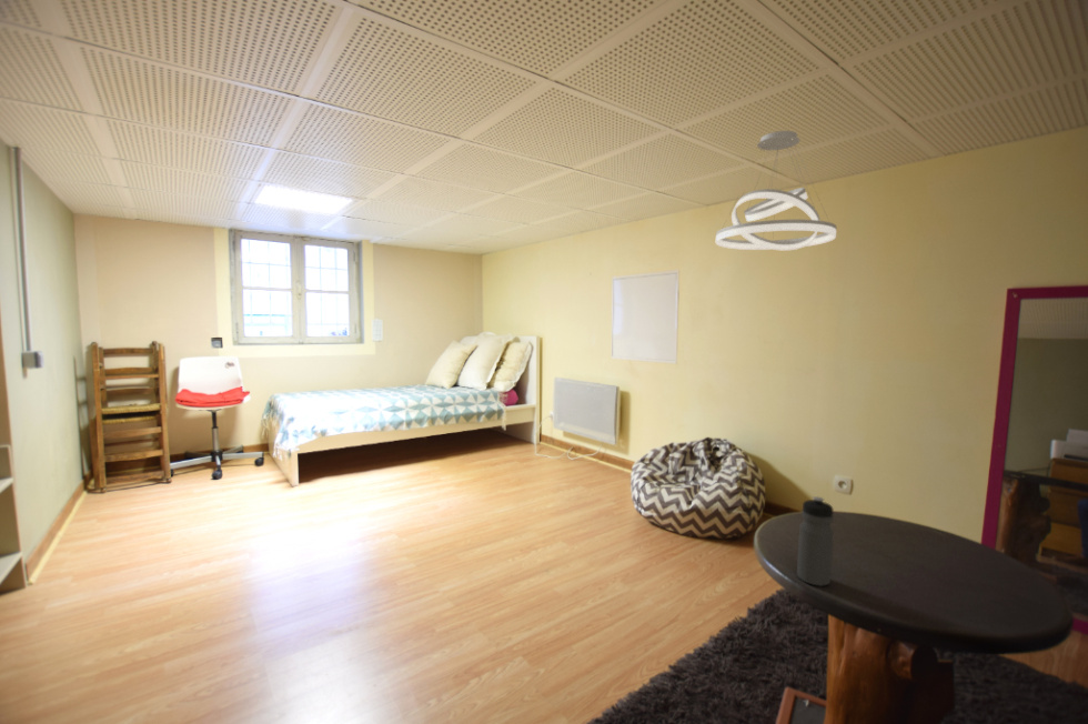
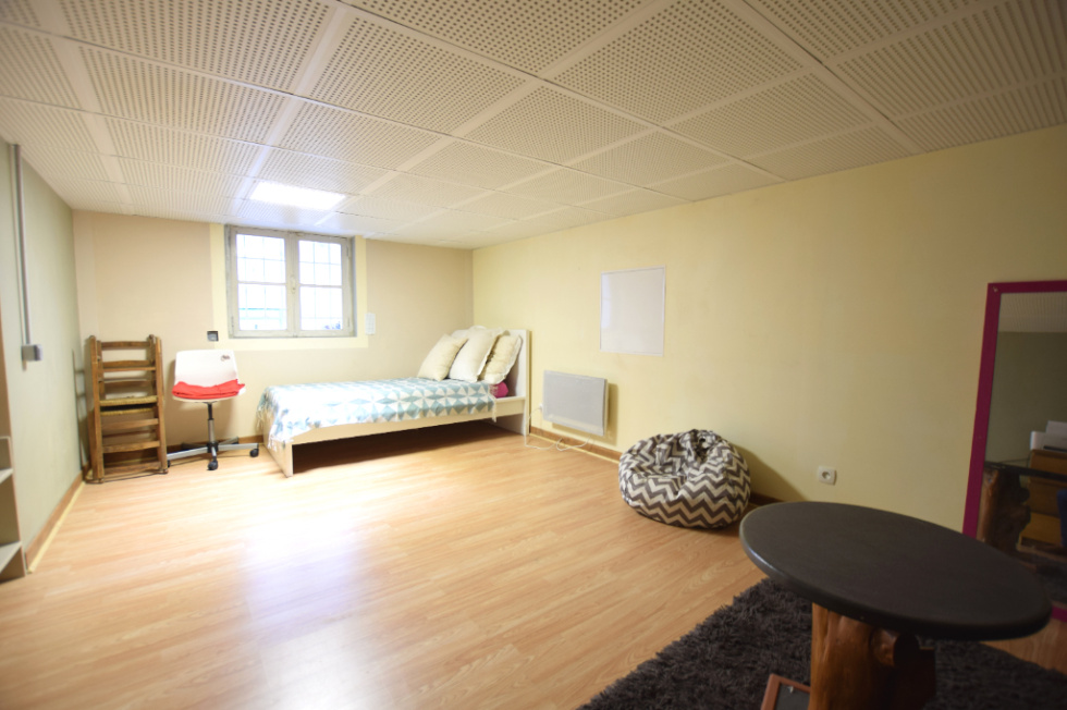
- water bottle [796,495,835,587]
- pendant light [715,130,837,252]
